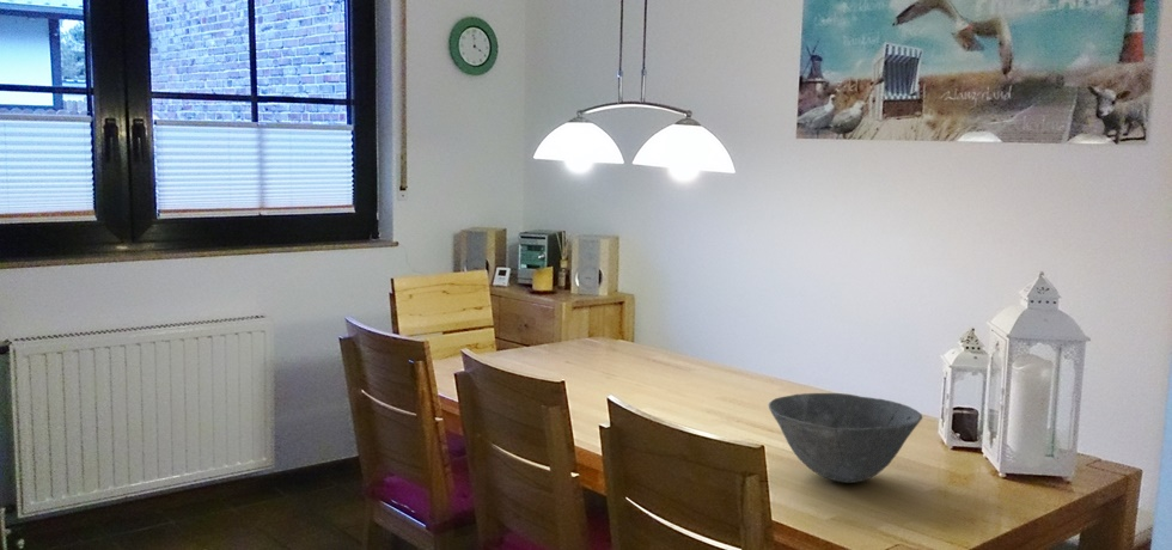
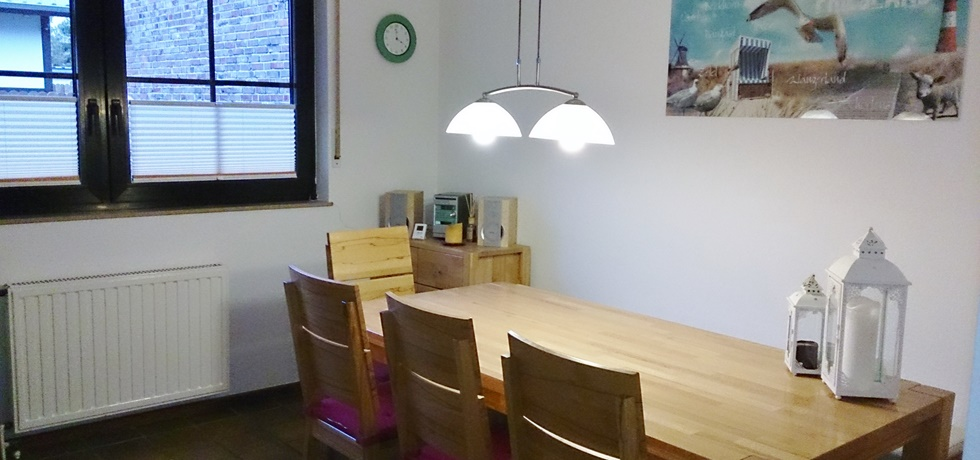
- bowl [768,392,923,484]
